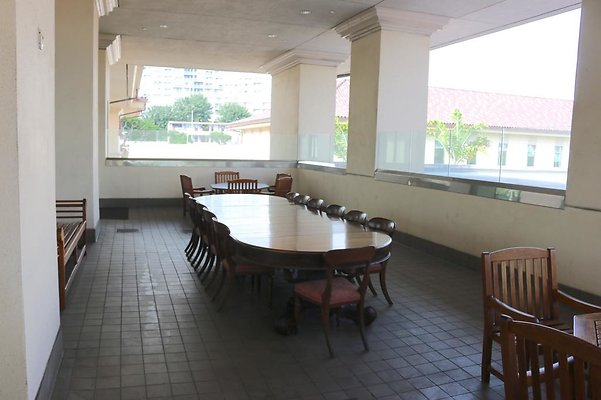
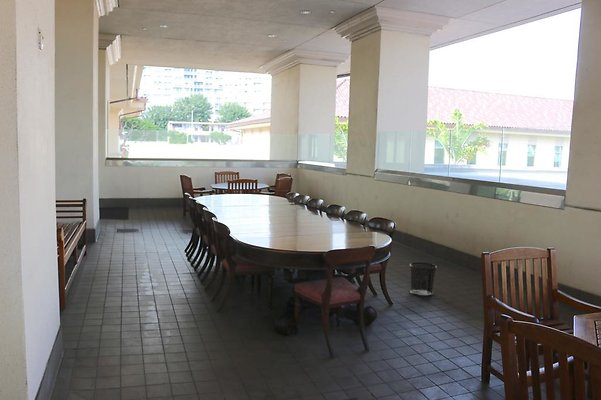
+ waste bin [409,261,438,297]
